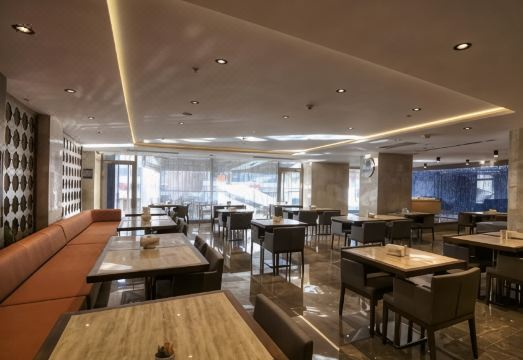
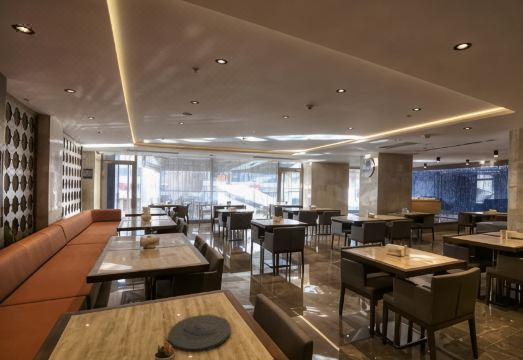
+ plate [167,314,232,353]
